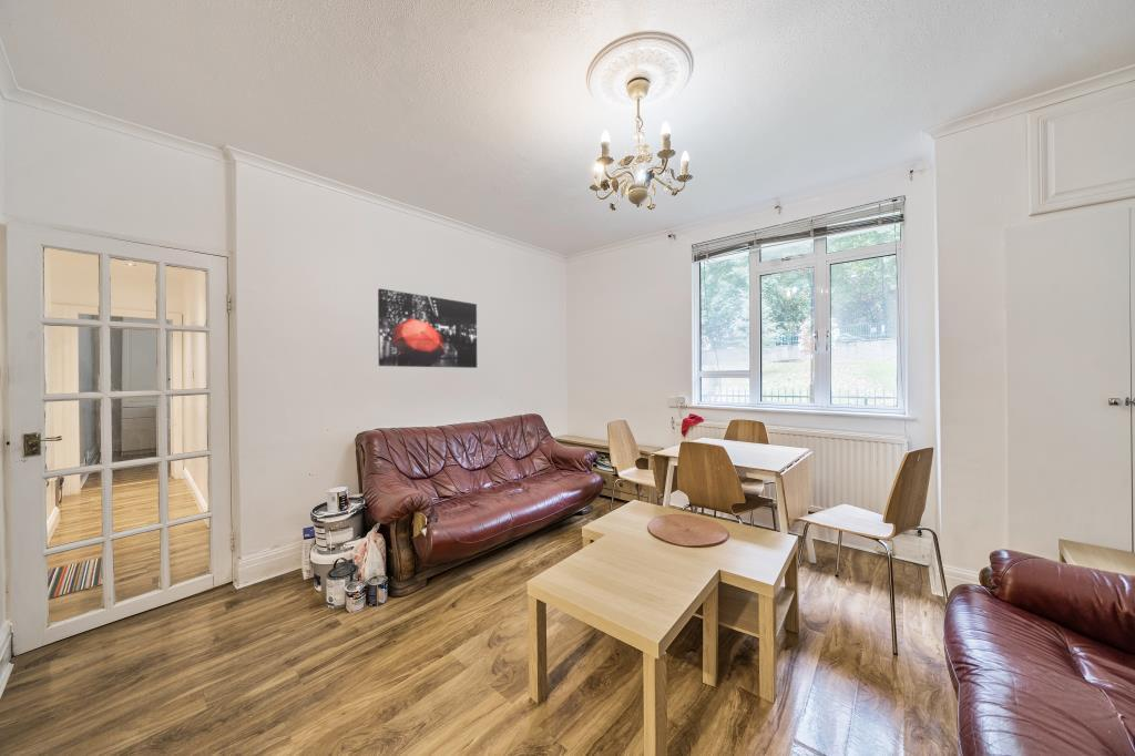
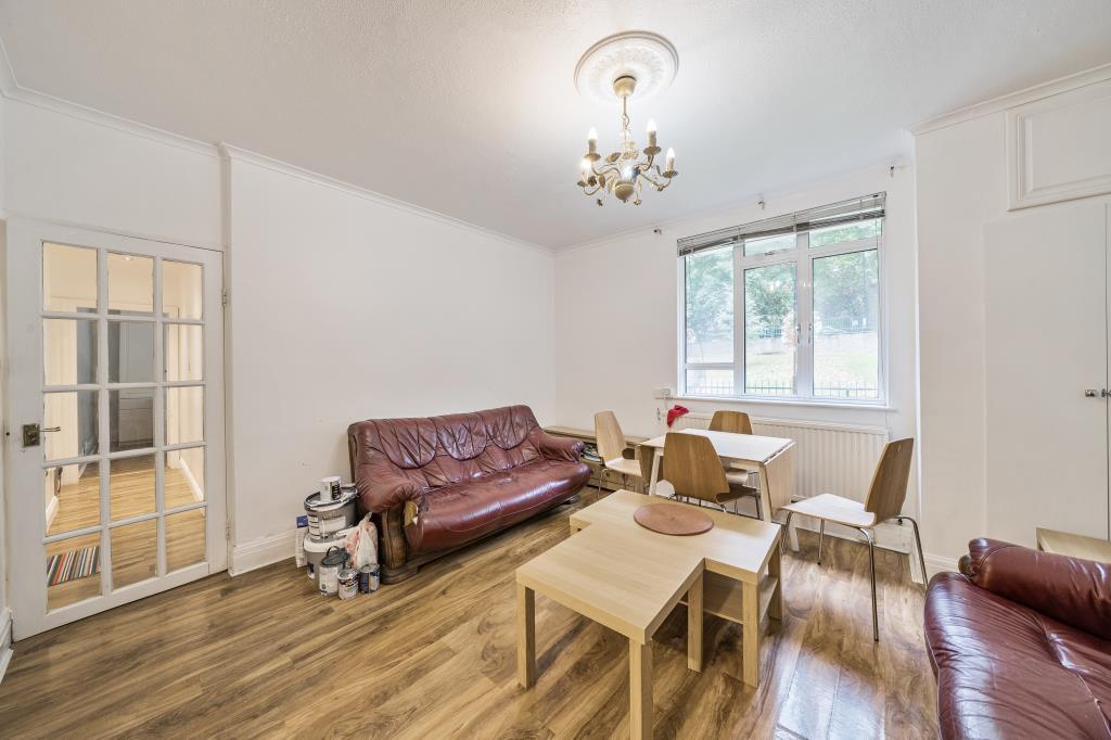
- wall art [377,287,478,369]
